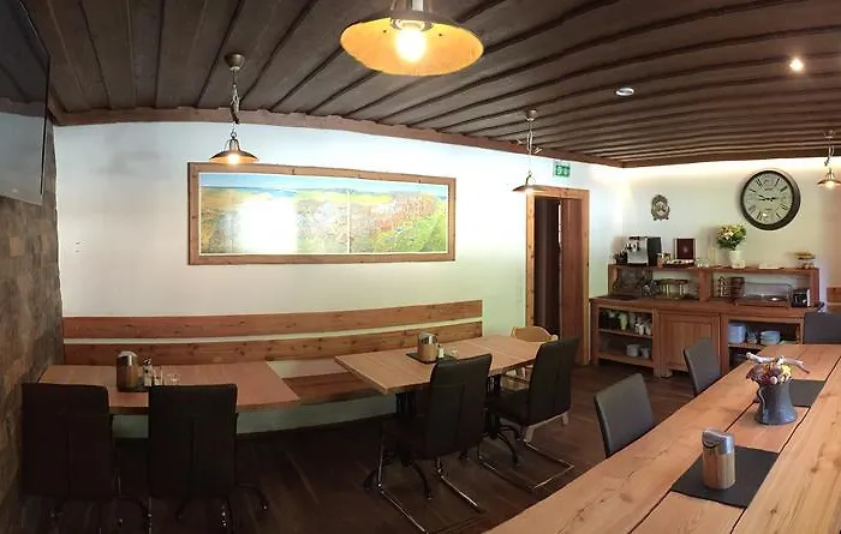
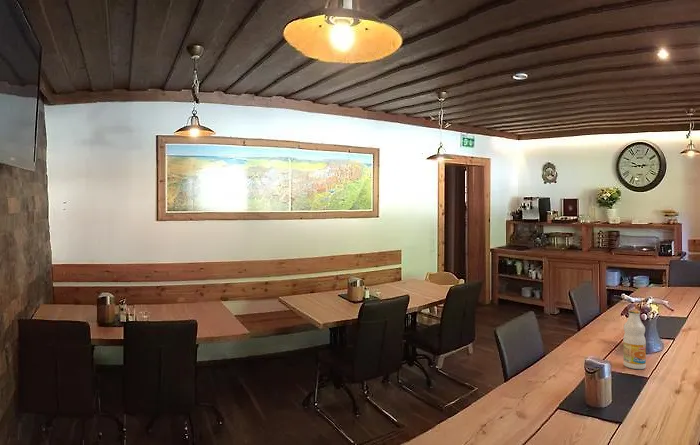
+ juice bottle [622,309,647,370]
